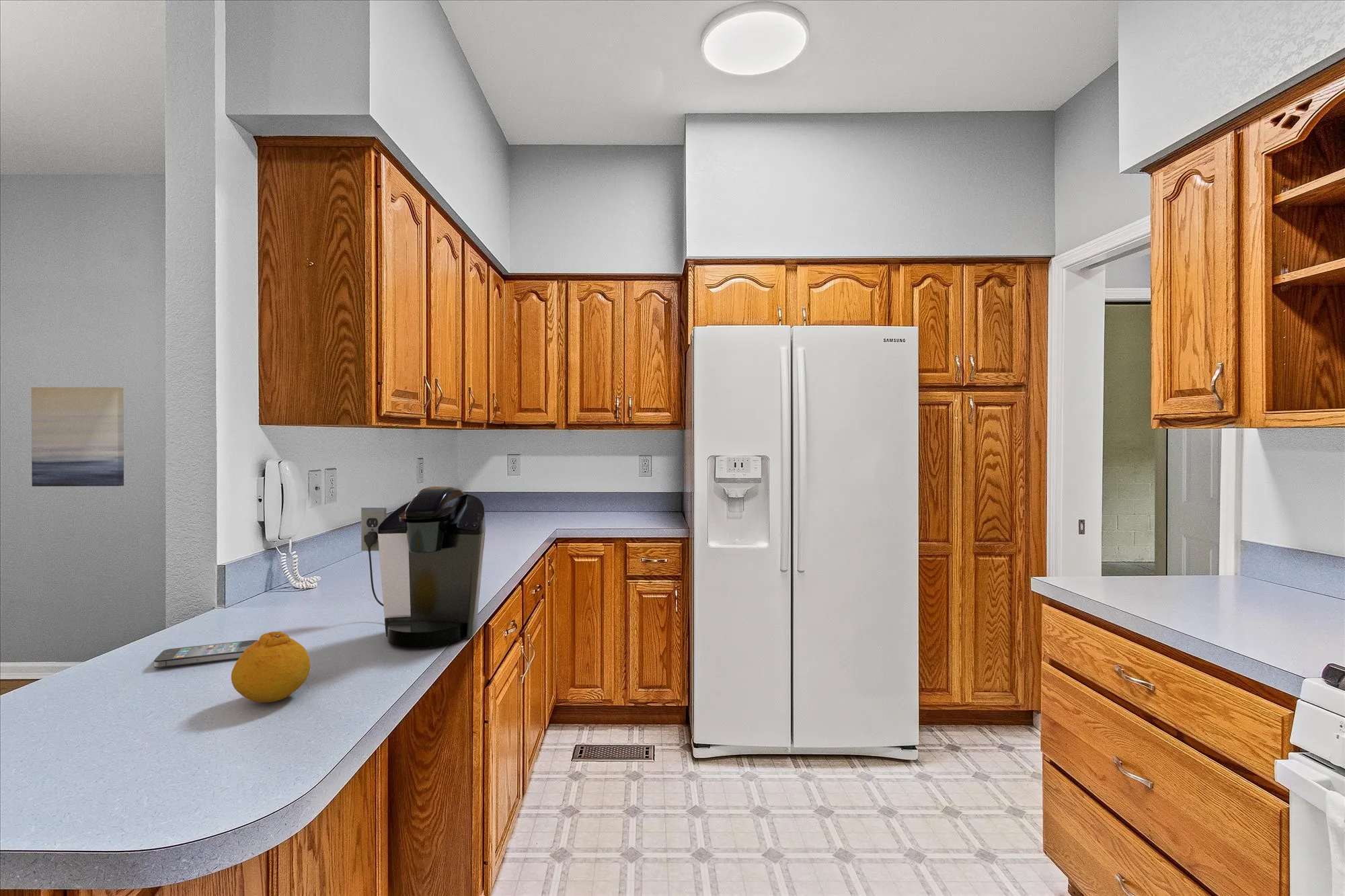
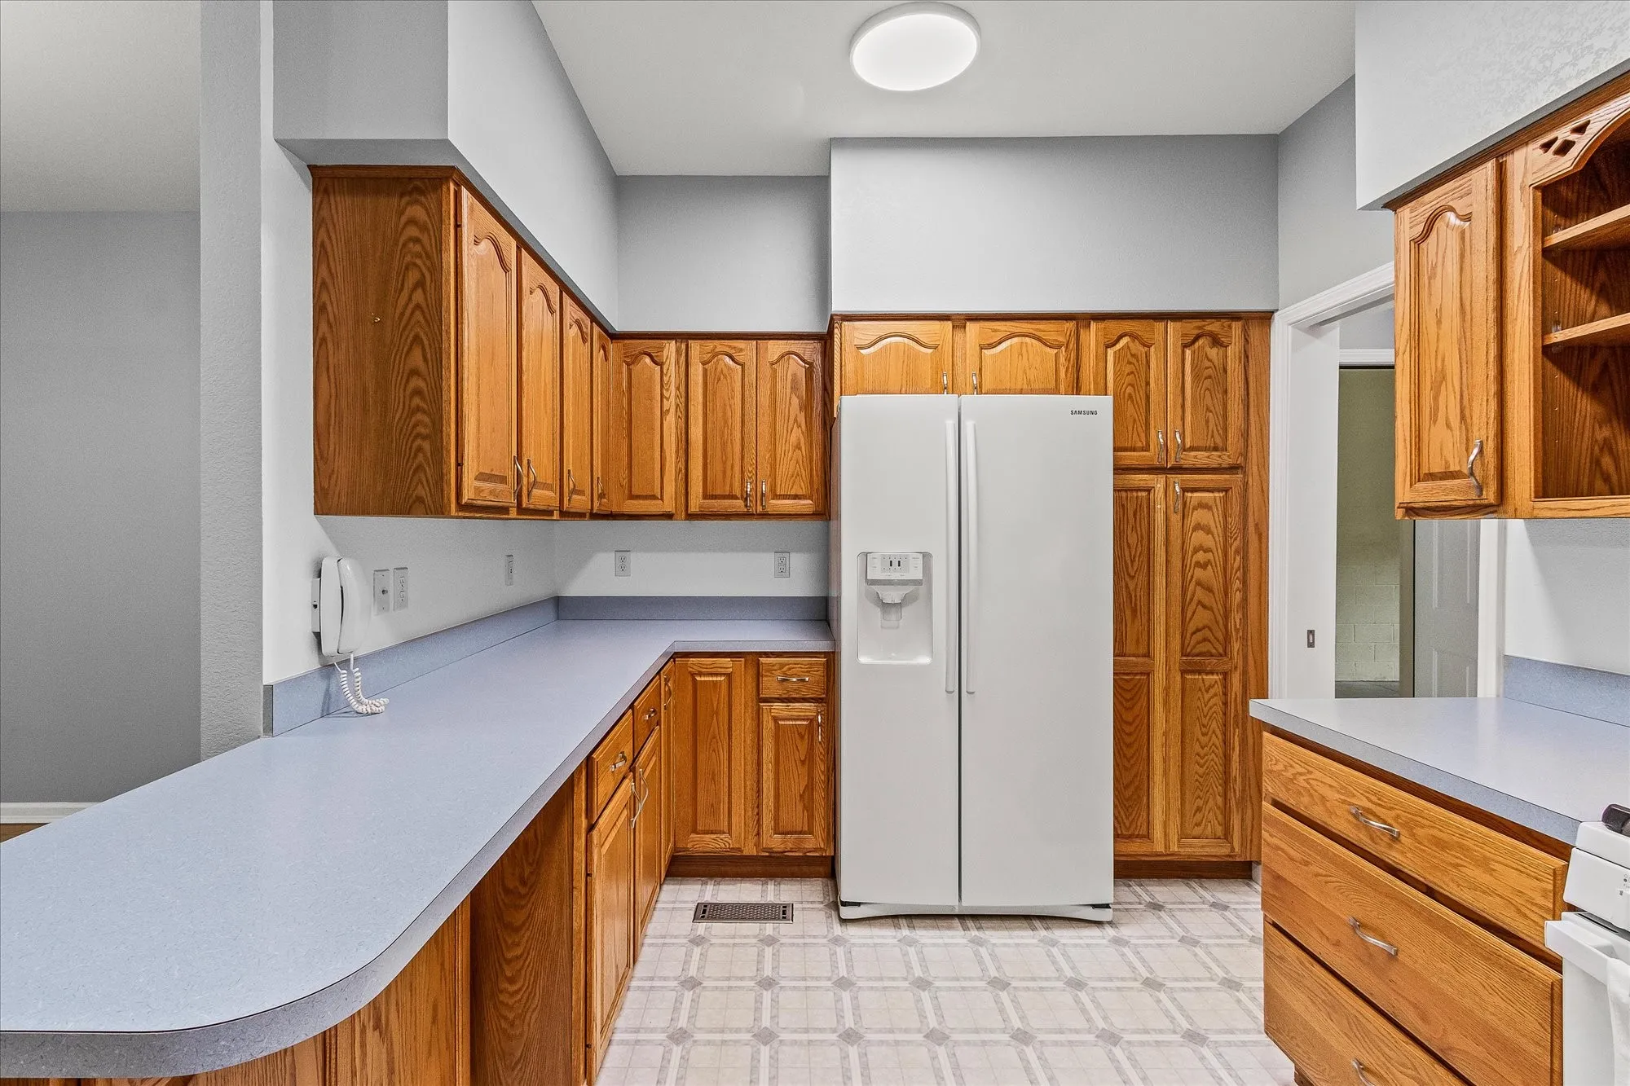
- coffee maker [360,486,486,649]
- smartphone [153,639,258,668]
- fruit [231,631,311,703]
- wall art [31,386,124,487]
